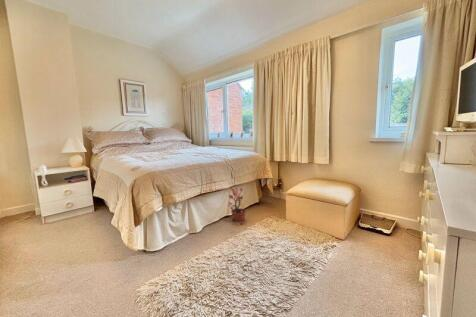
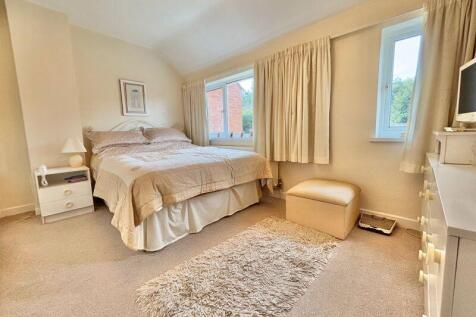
- potted plant [226,187,247,225]
